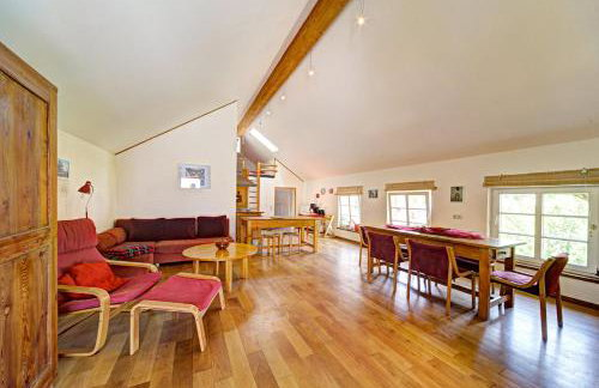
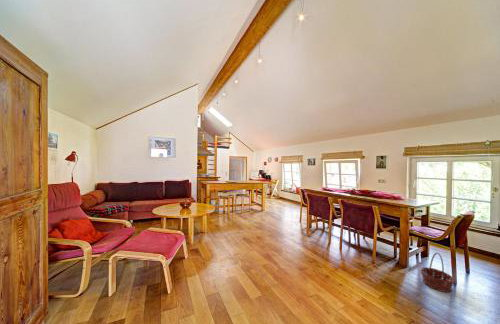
+ basket [419,252,455,293]
